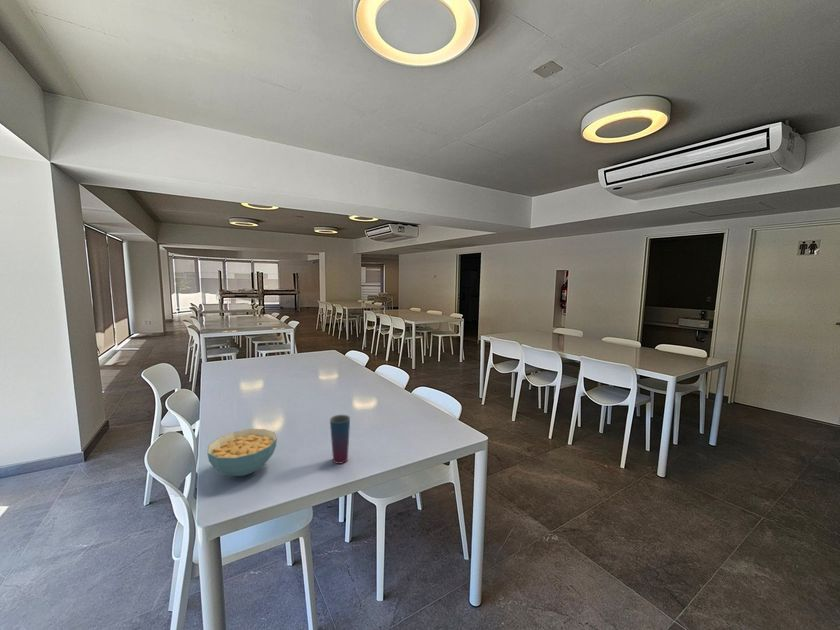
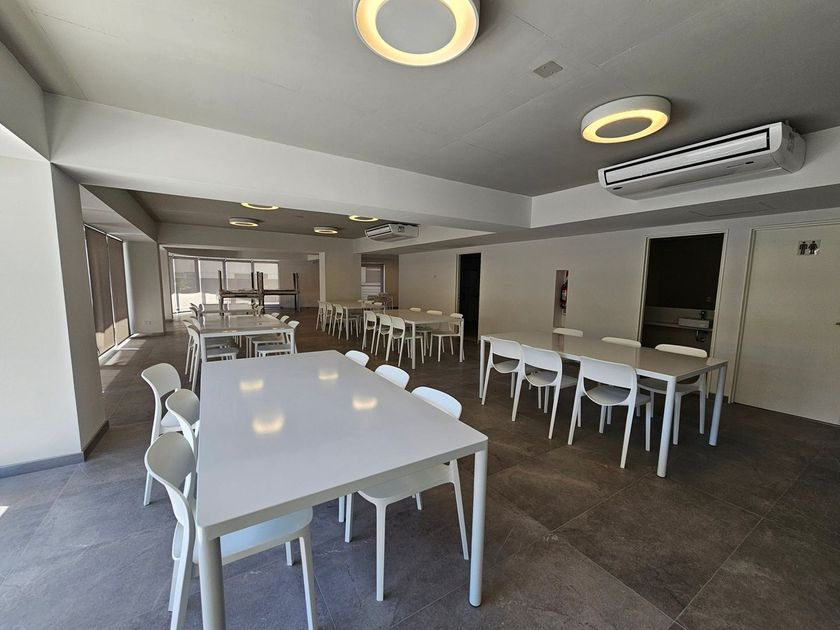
- cereal bowl [206,428,278,477]
- cup [329,414,351,465]
